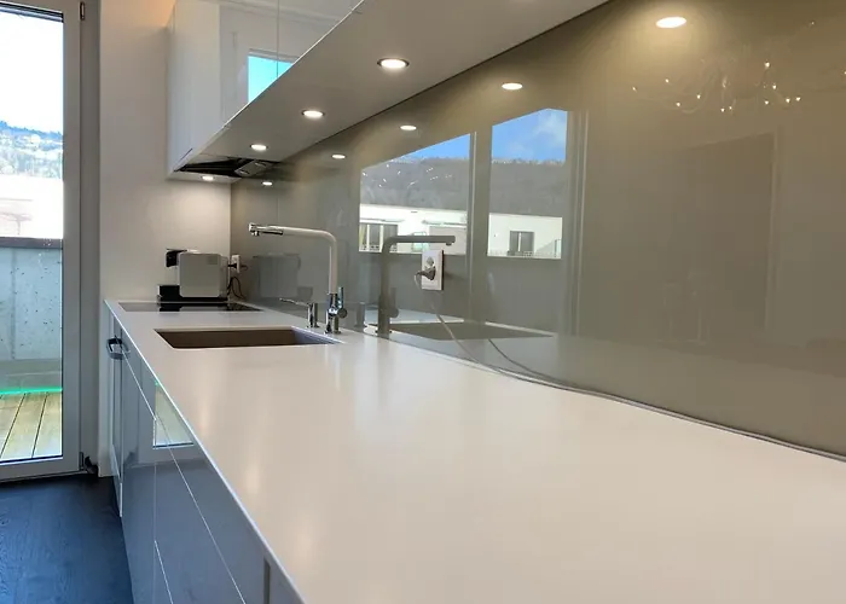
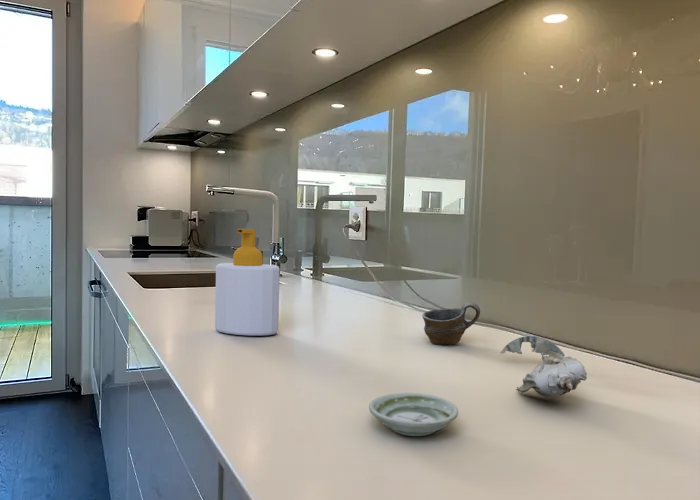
+ saucer [368,392,459,437]
+ cup [421,301,481,346]
+ soap bottle [214,228,281,337]
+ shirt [499,335,588,398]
